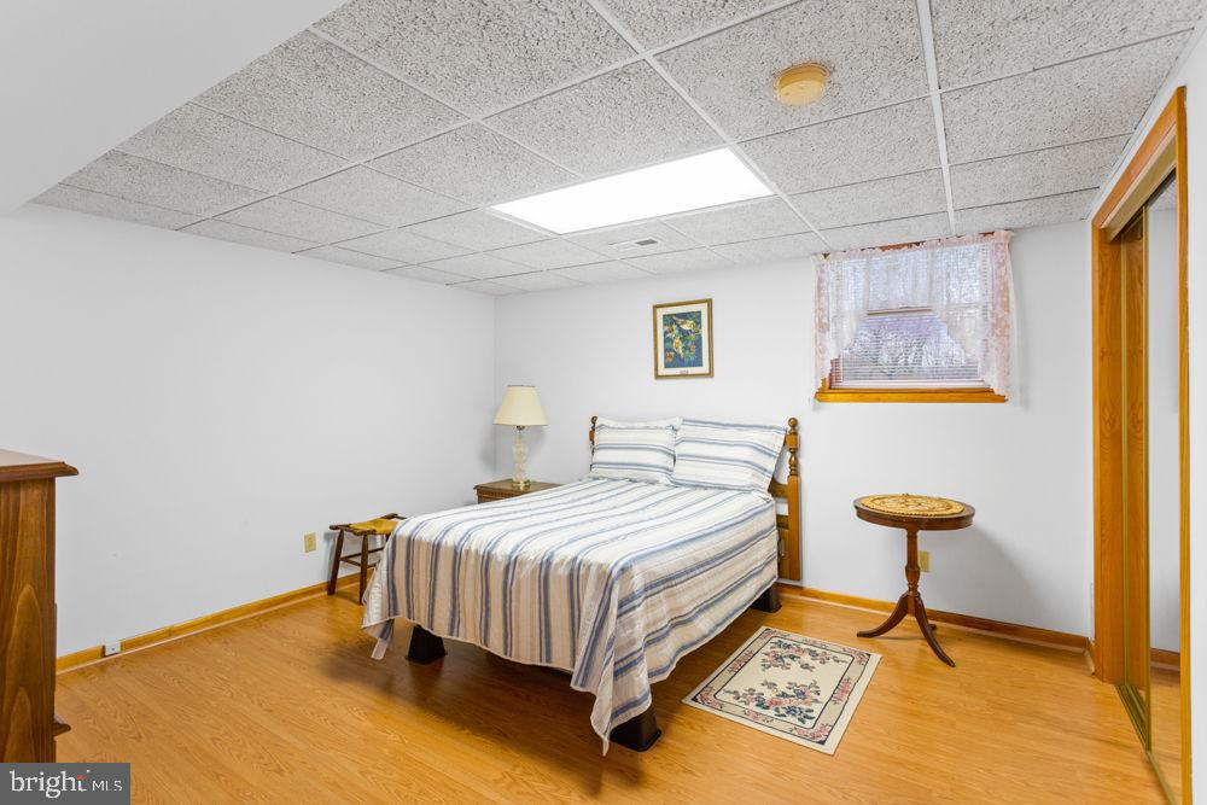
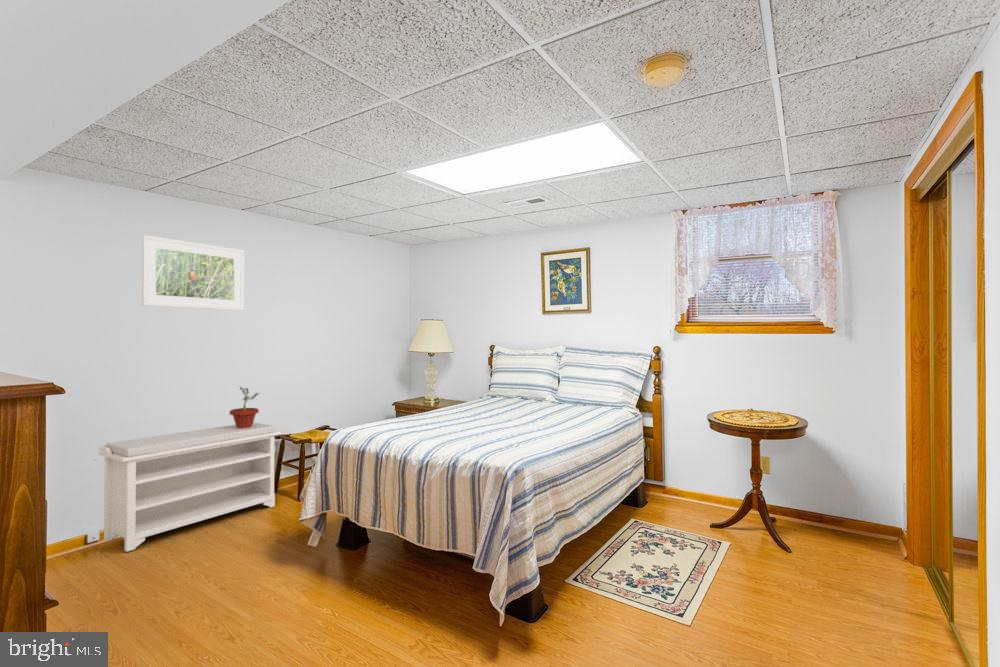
+ bench [97,422,282,553]
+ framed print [141,234,245,312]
+ potted plant [229,385,260,429]
